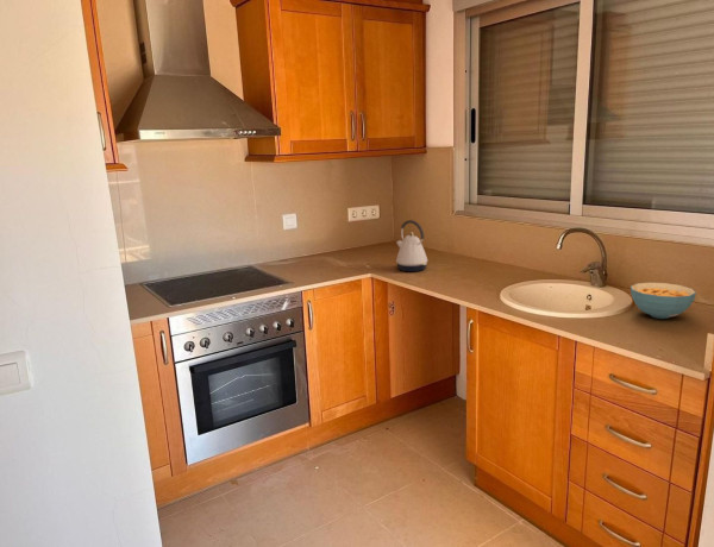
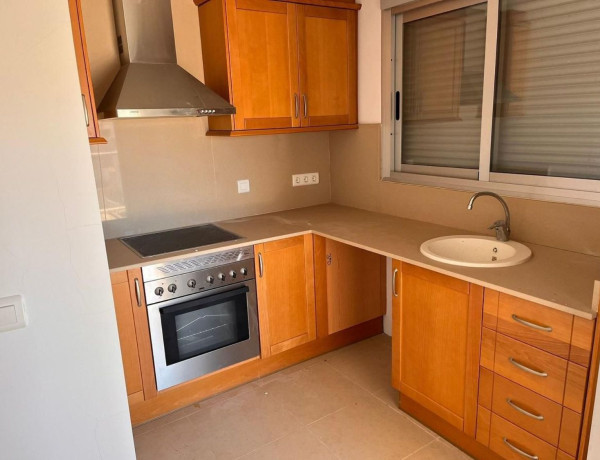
- cereal bowl [630,282,697,320]
- kettle [395,219,428,272]
